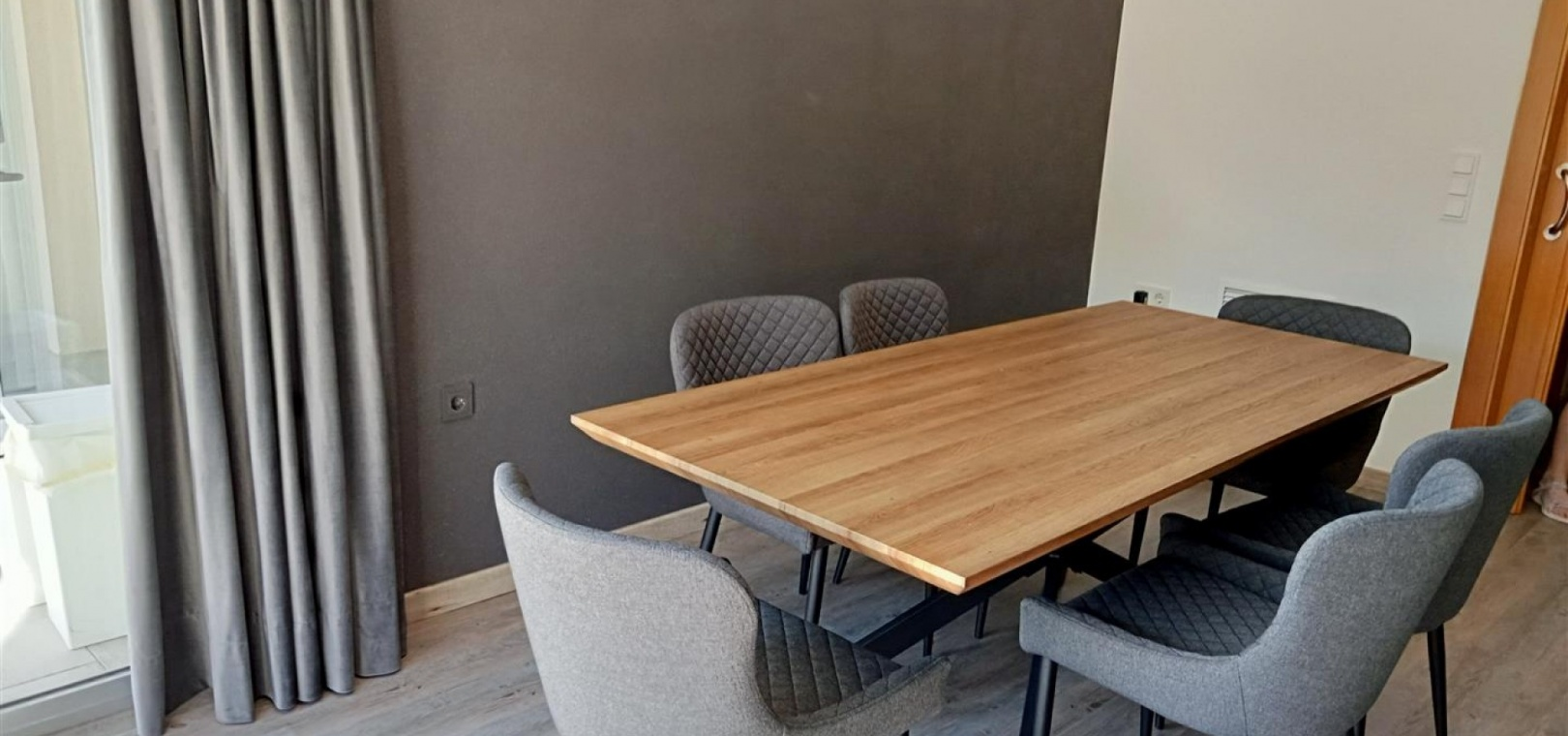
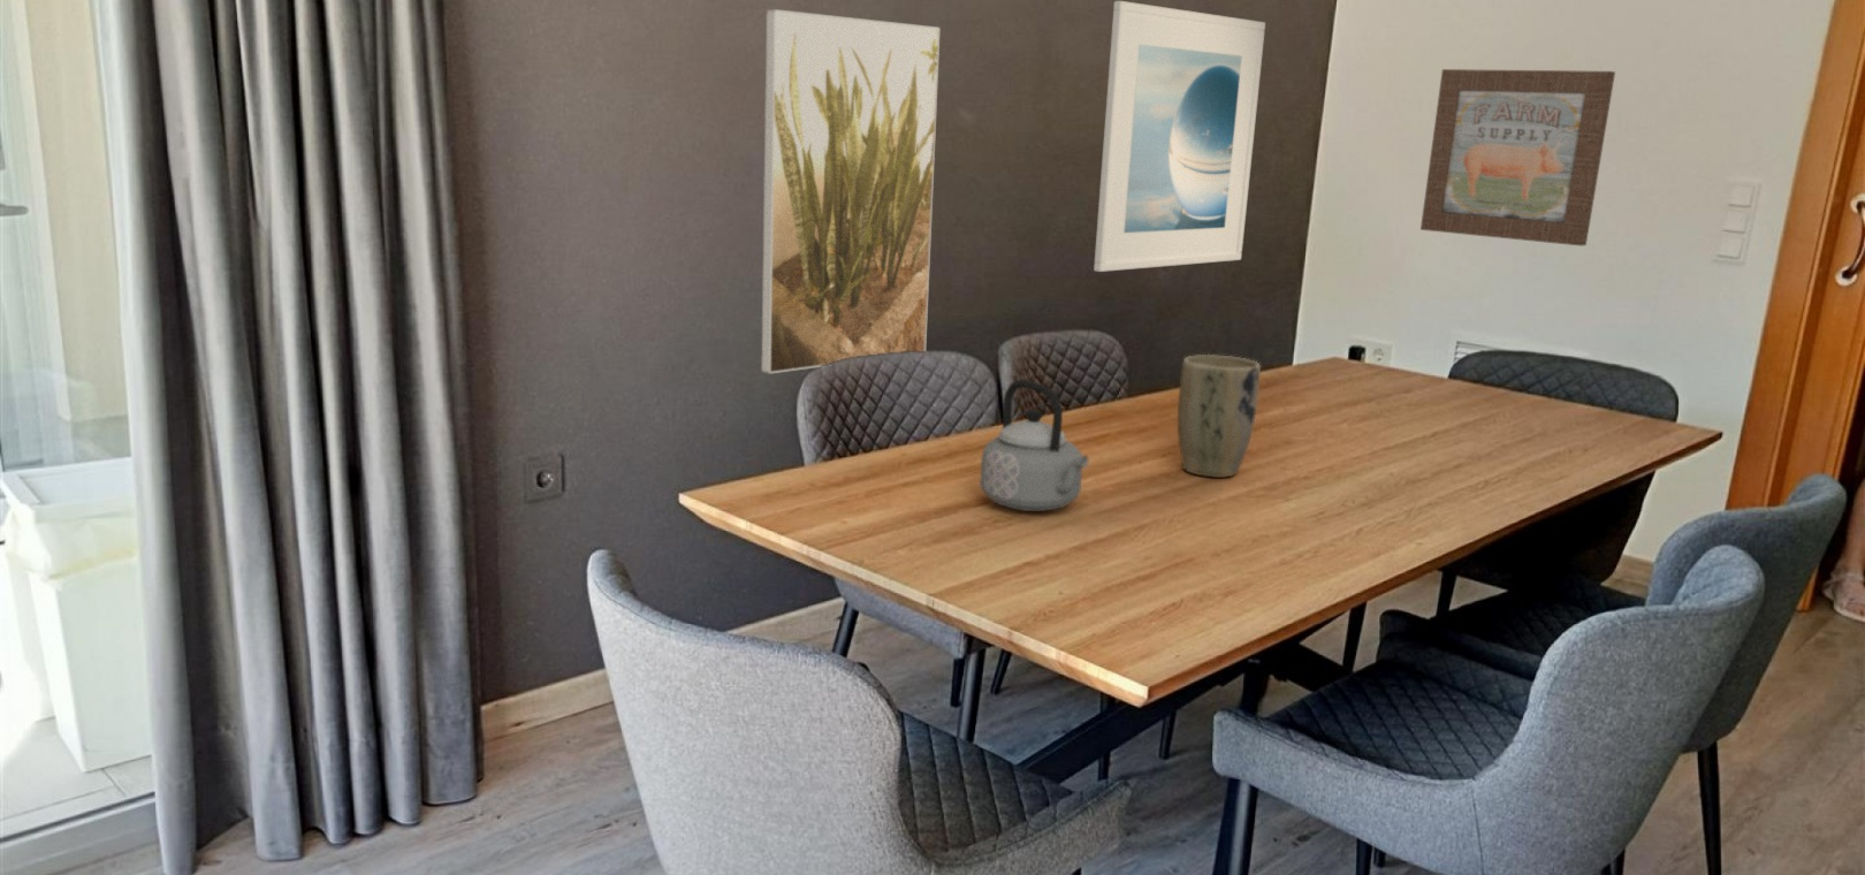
+ teapot [979,379,1090,512]
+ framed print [1093,0,1267,273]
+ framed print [760,8,942,376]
+ plant pot [1176,353,1262,479]
+ wall art [1419,68,1616,247]
